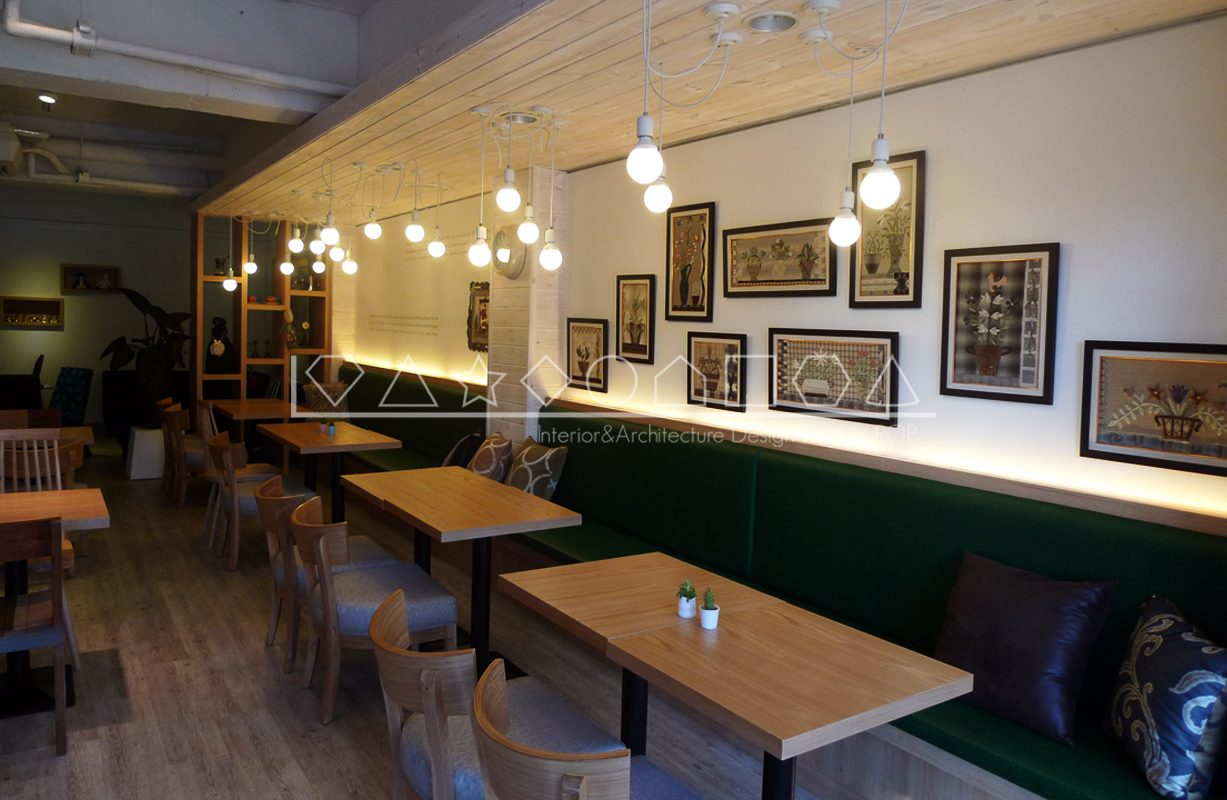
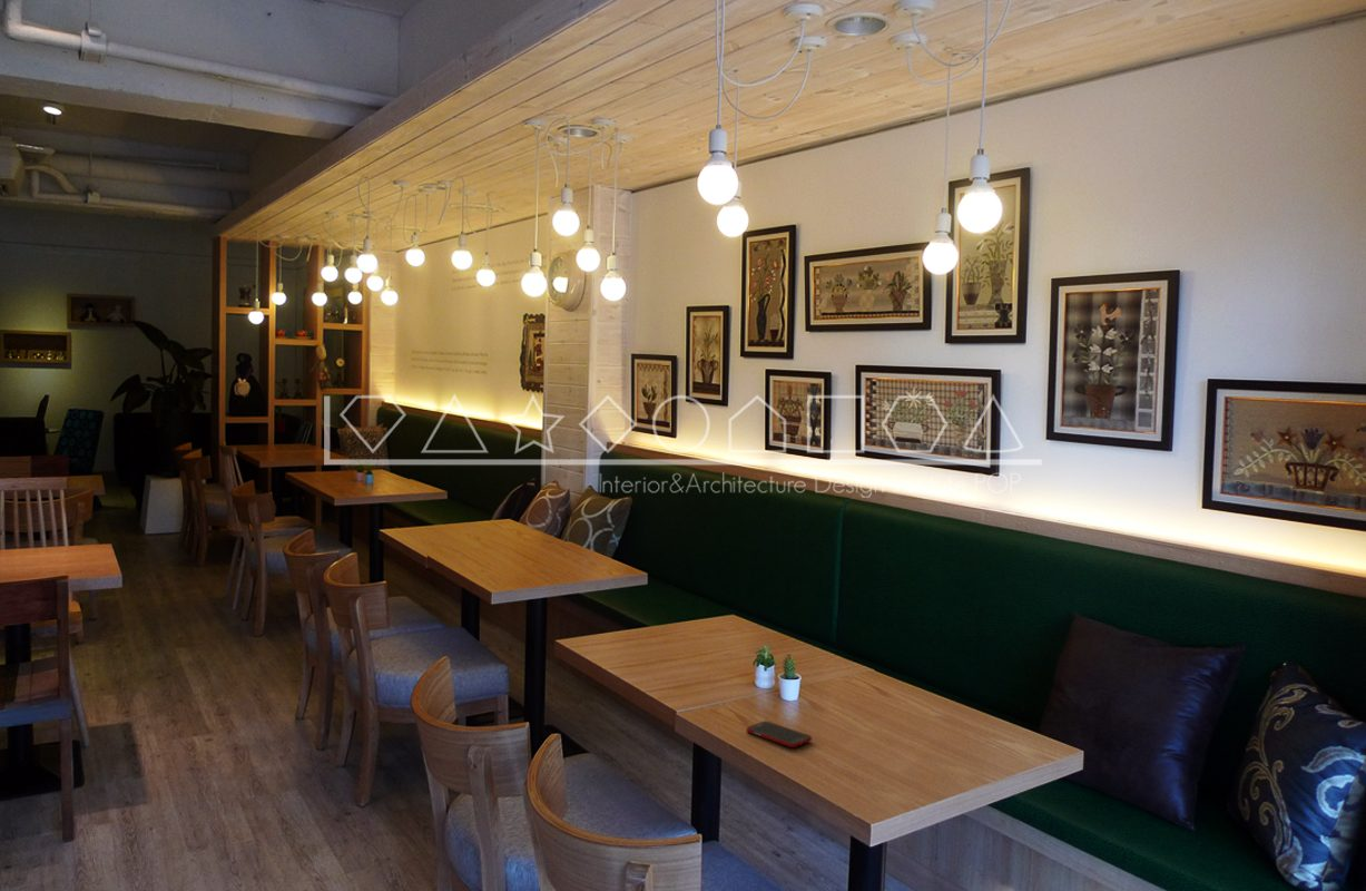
+ cell phone [746,719,813,748]
